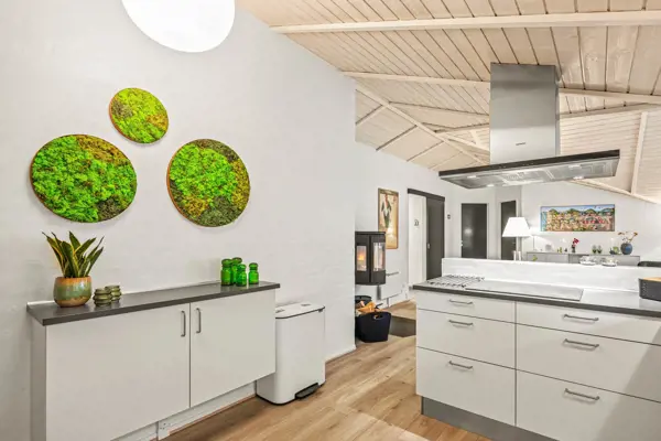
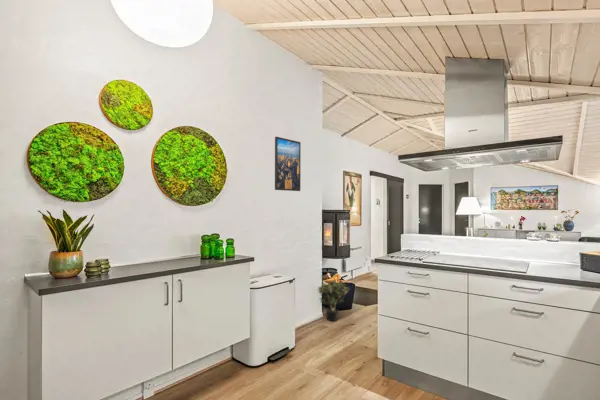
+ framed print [274,136,302,192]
+ potted plant [317,279,350,322]
